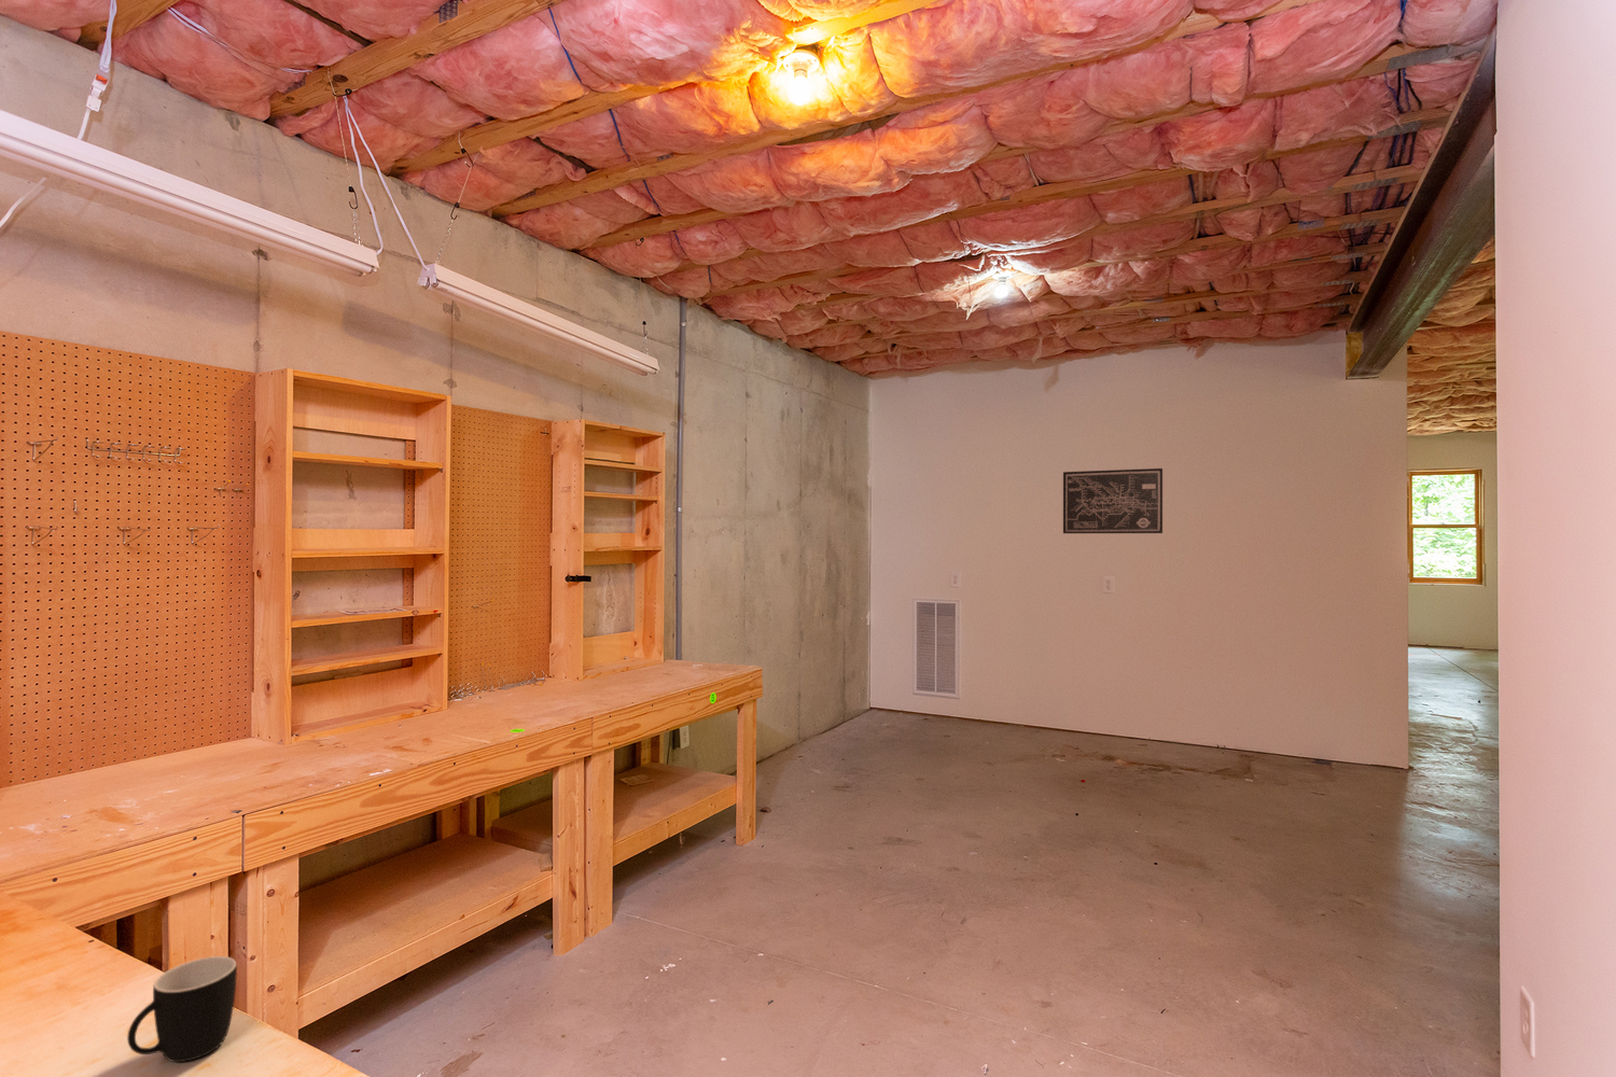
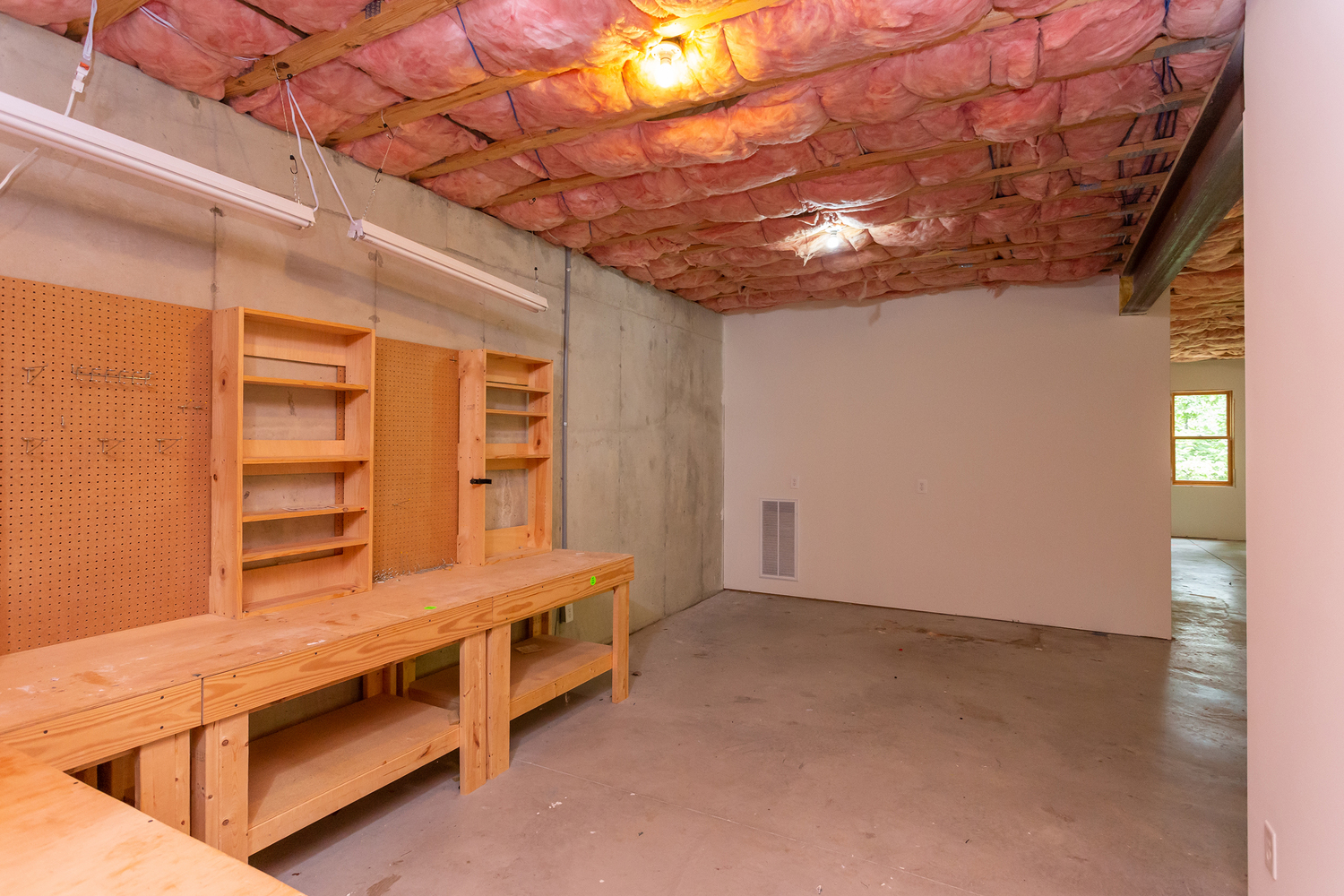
- wall art [1062,468,1164,534]
- mug [126,956,238,1063]
